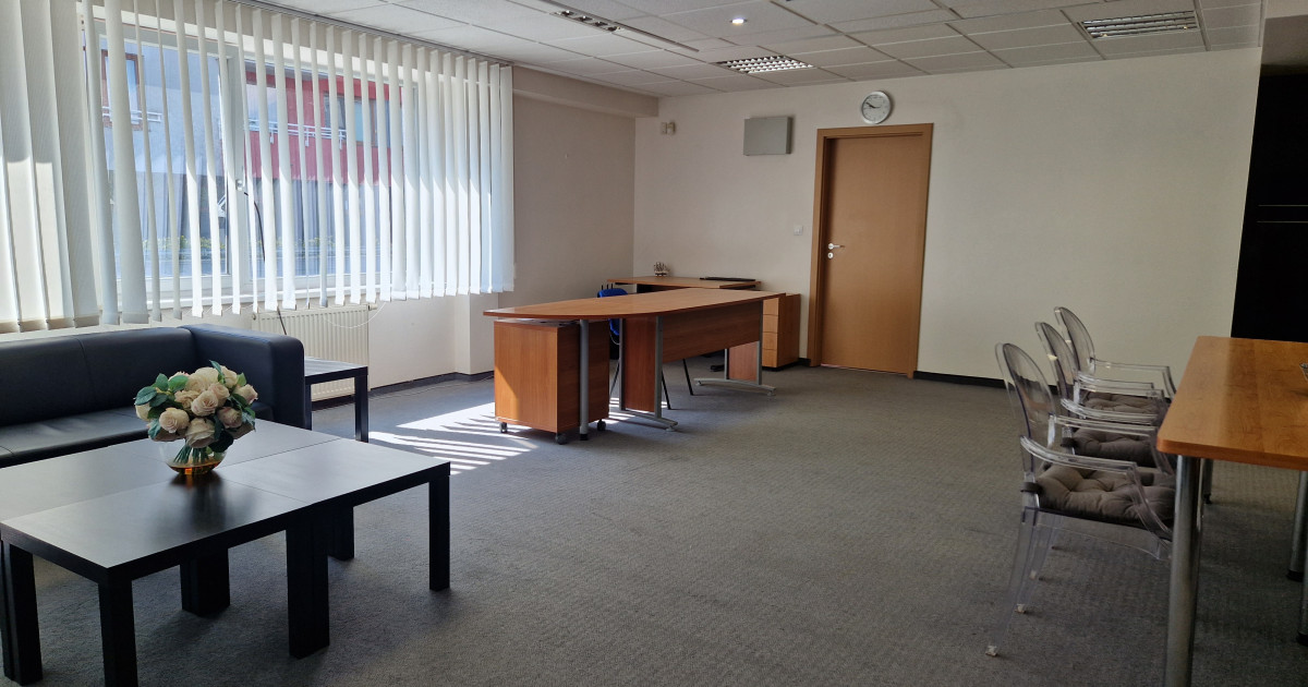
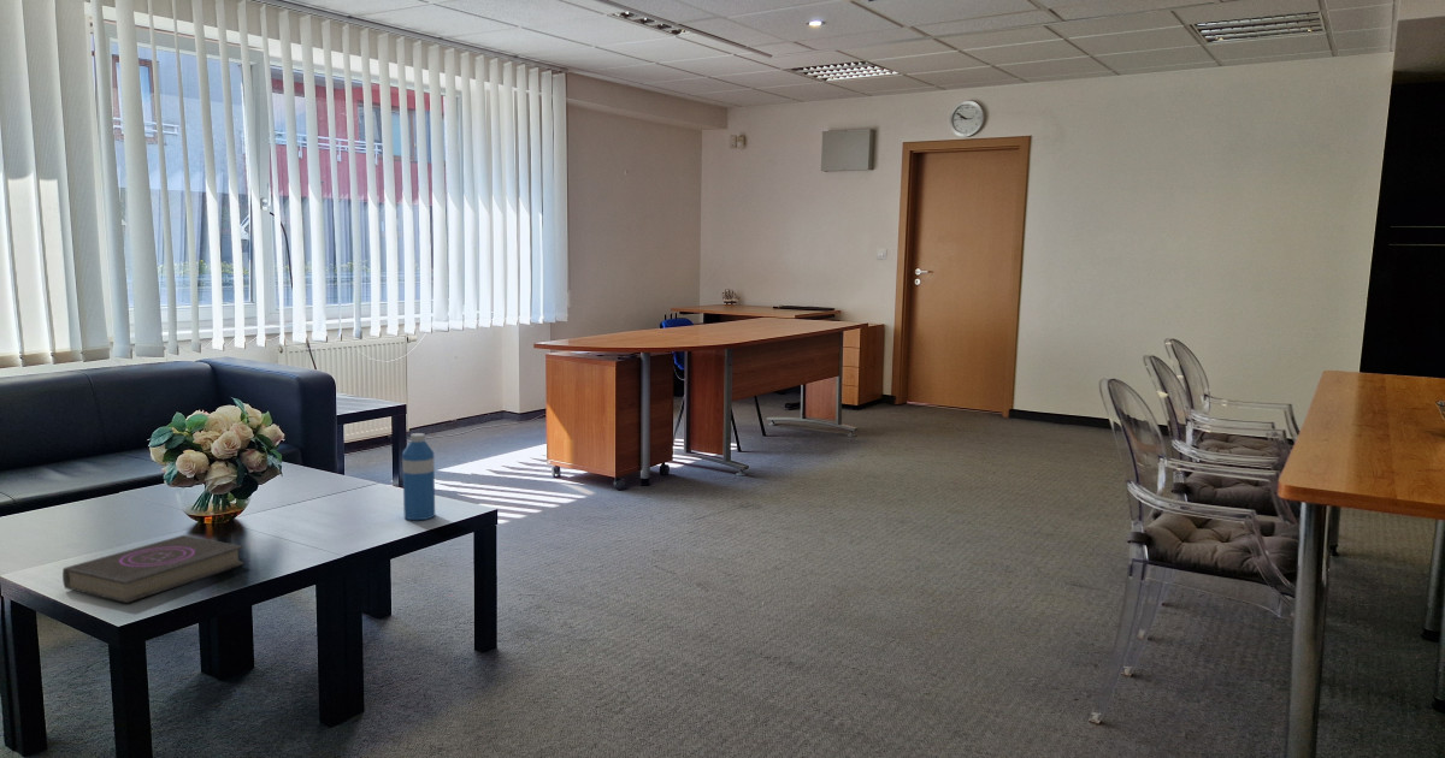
+ water bottle [401,432,436,521]
+ book [61,534,244,604]
